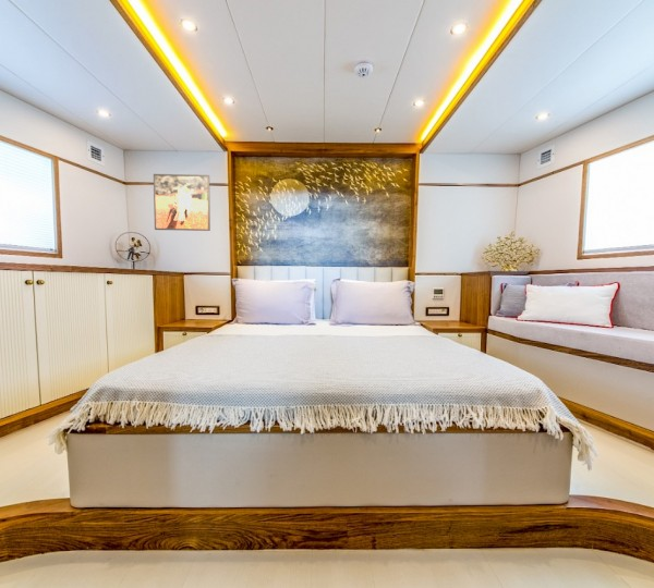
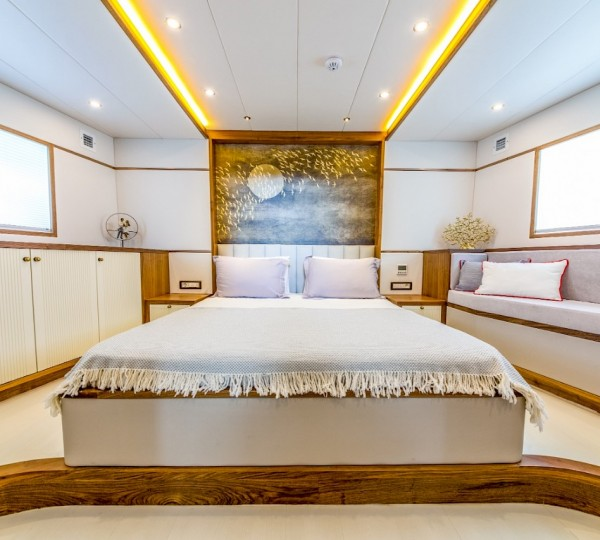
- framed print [153,173,211,232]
